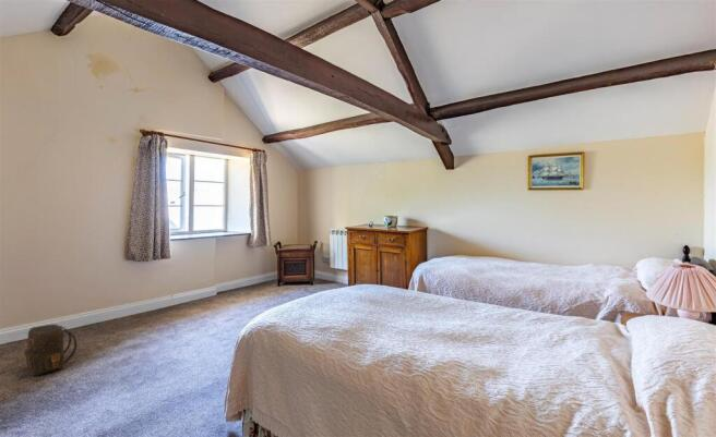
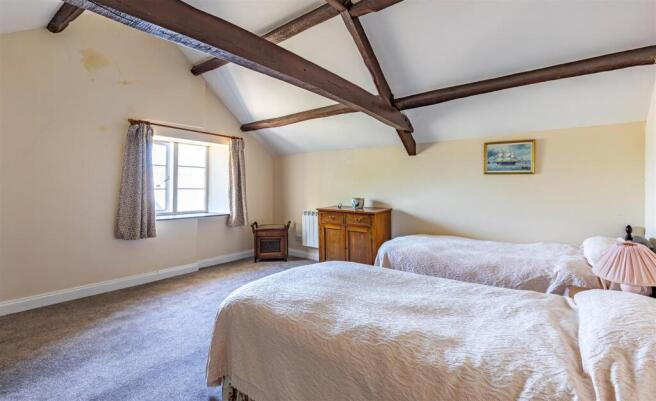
- backpack [23,324,77,376]
